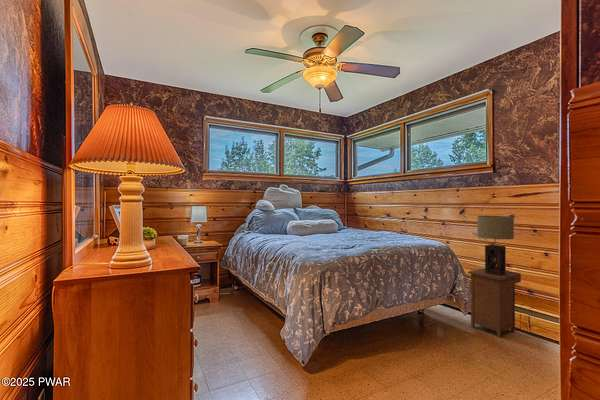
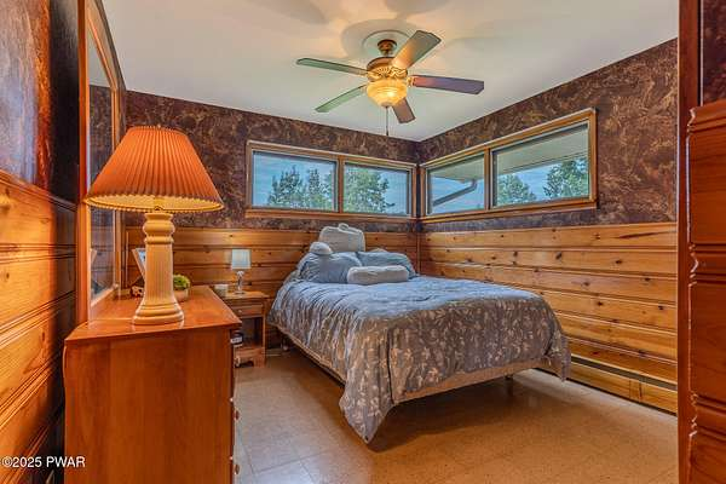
- table lamp [476,215,515,276]
- nightstand [467,267,522,339]
